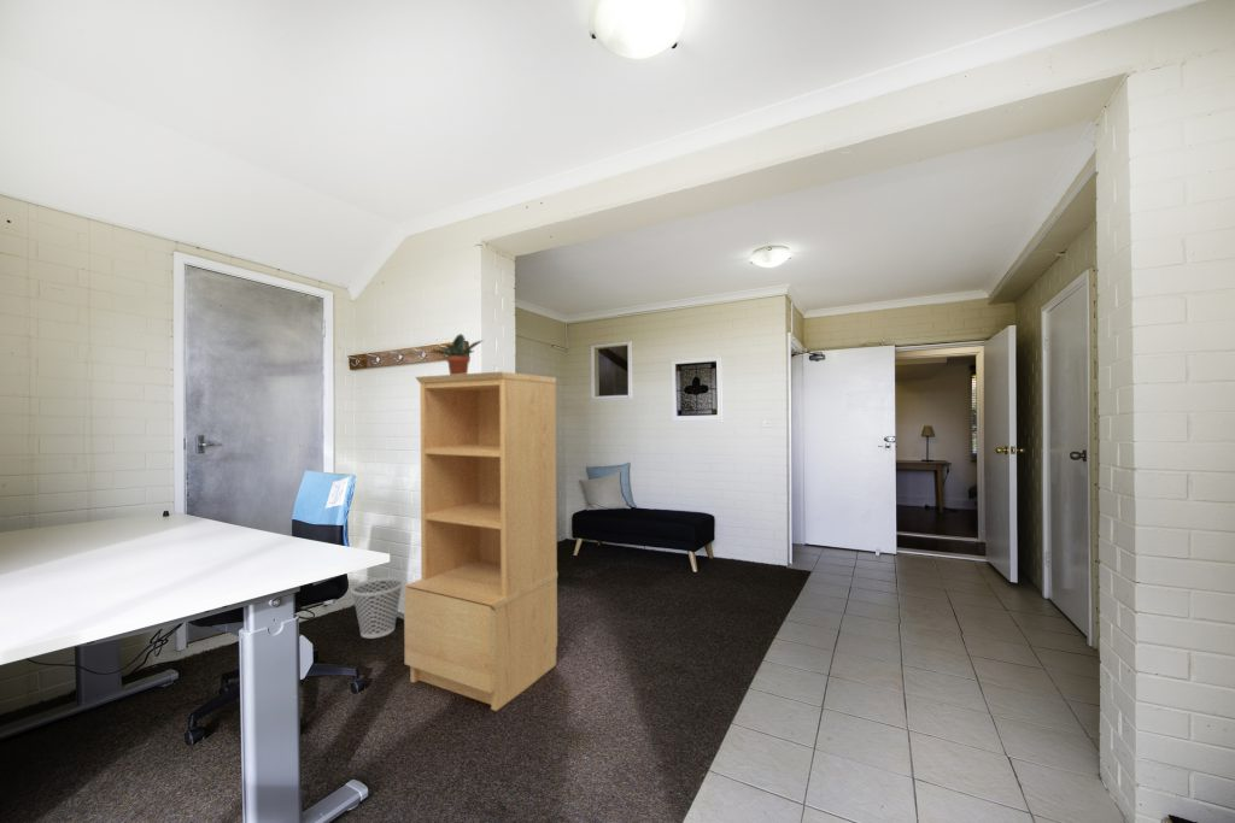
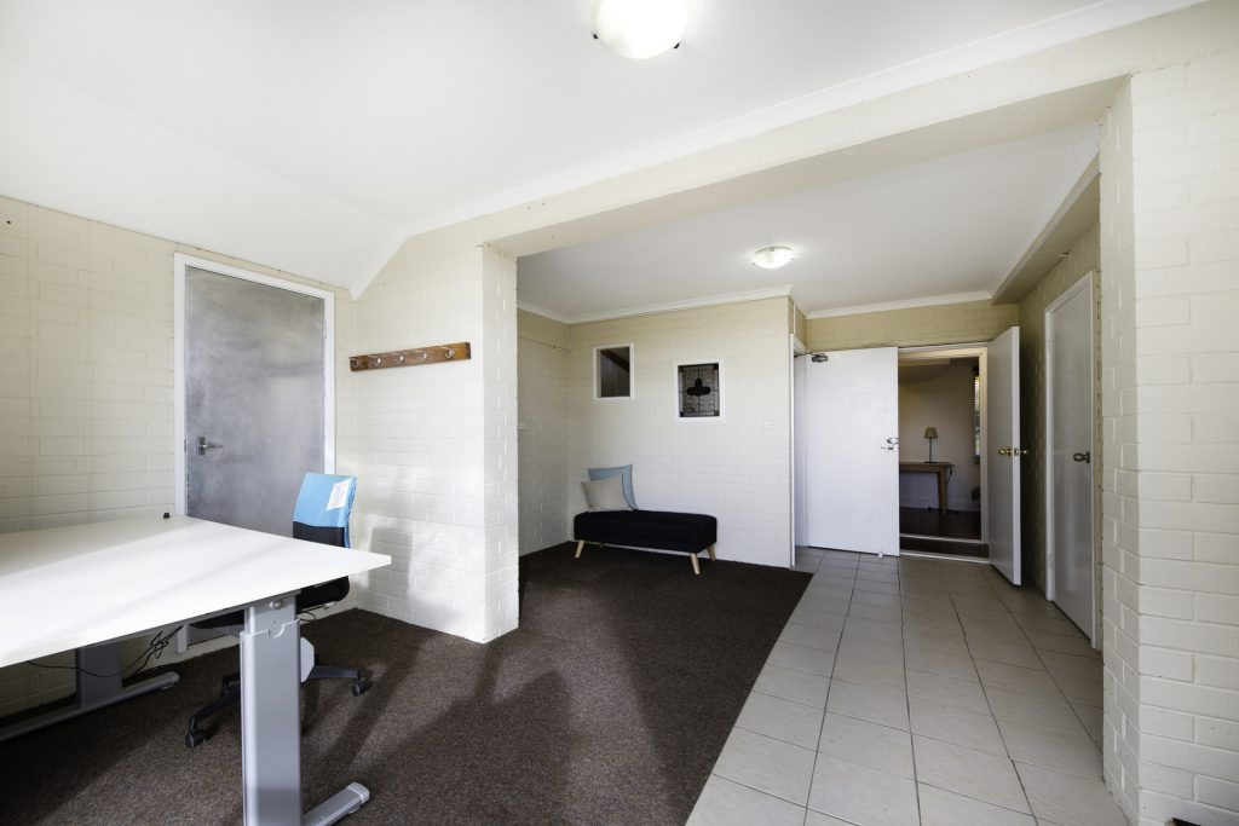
- potted plant [428,333,484,375]
- wastebasket [350,576,404,639]
- bookcase [403,370,558,712]
